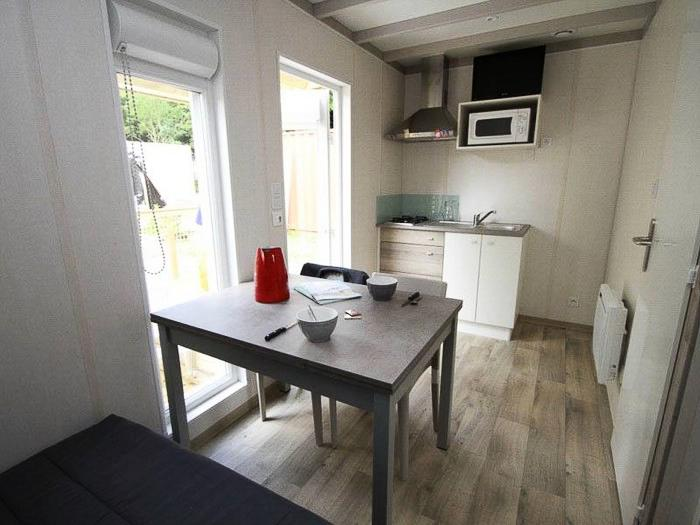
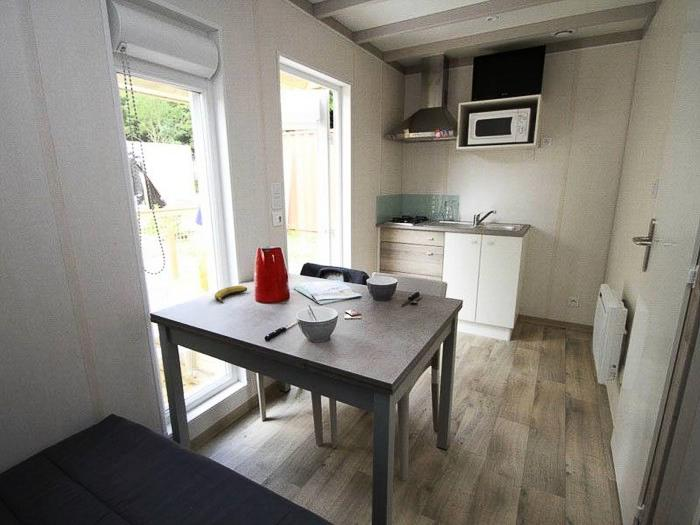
+ banana [214,285,248,304]
